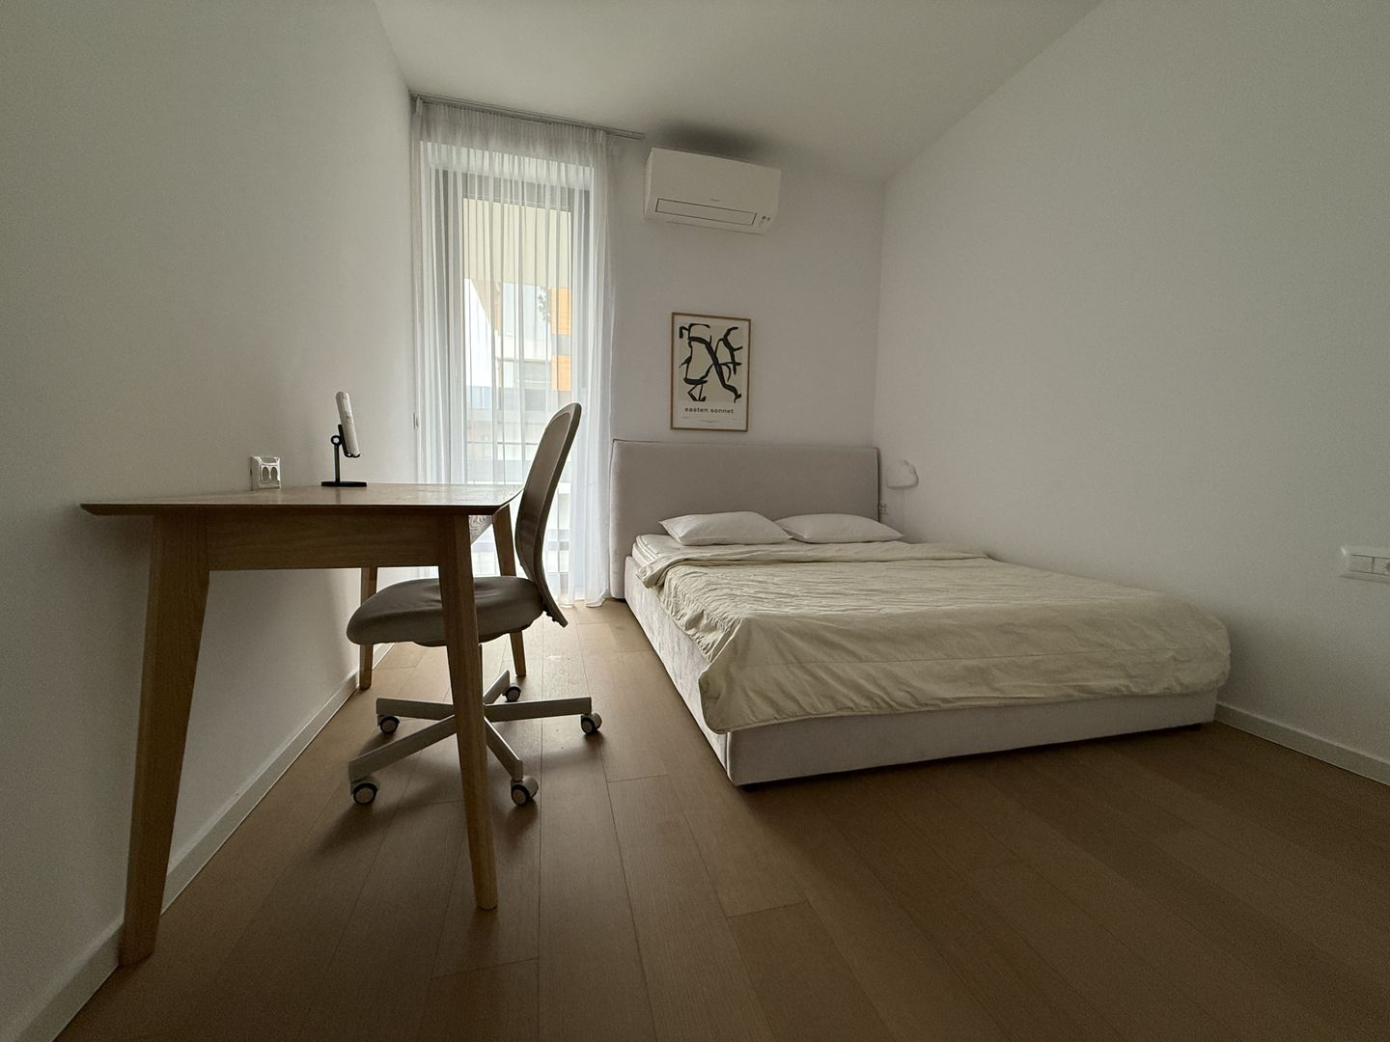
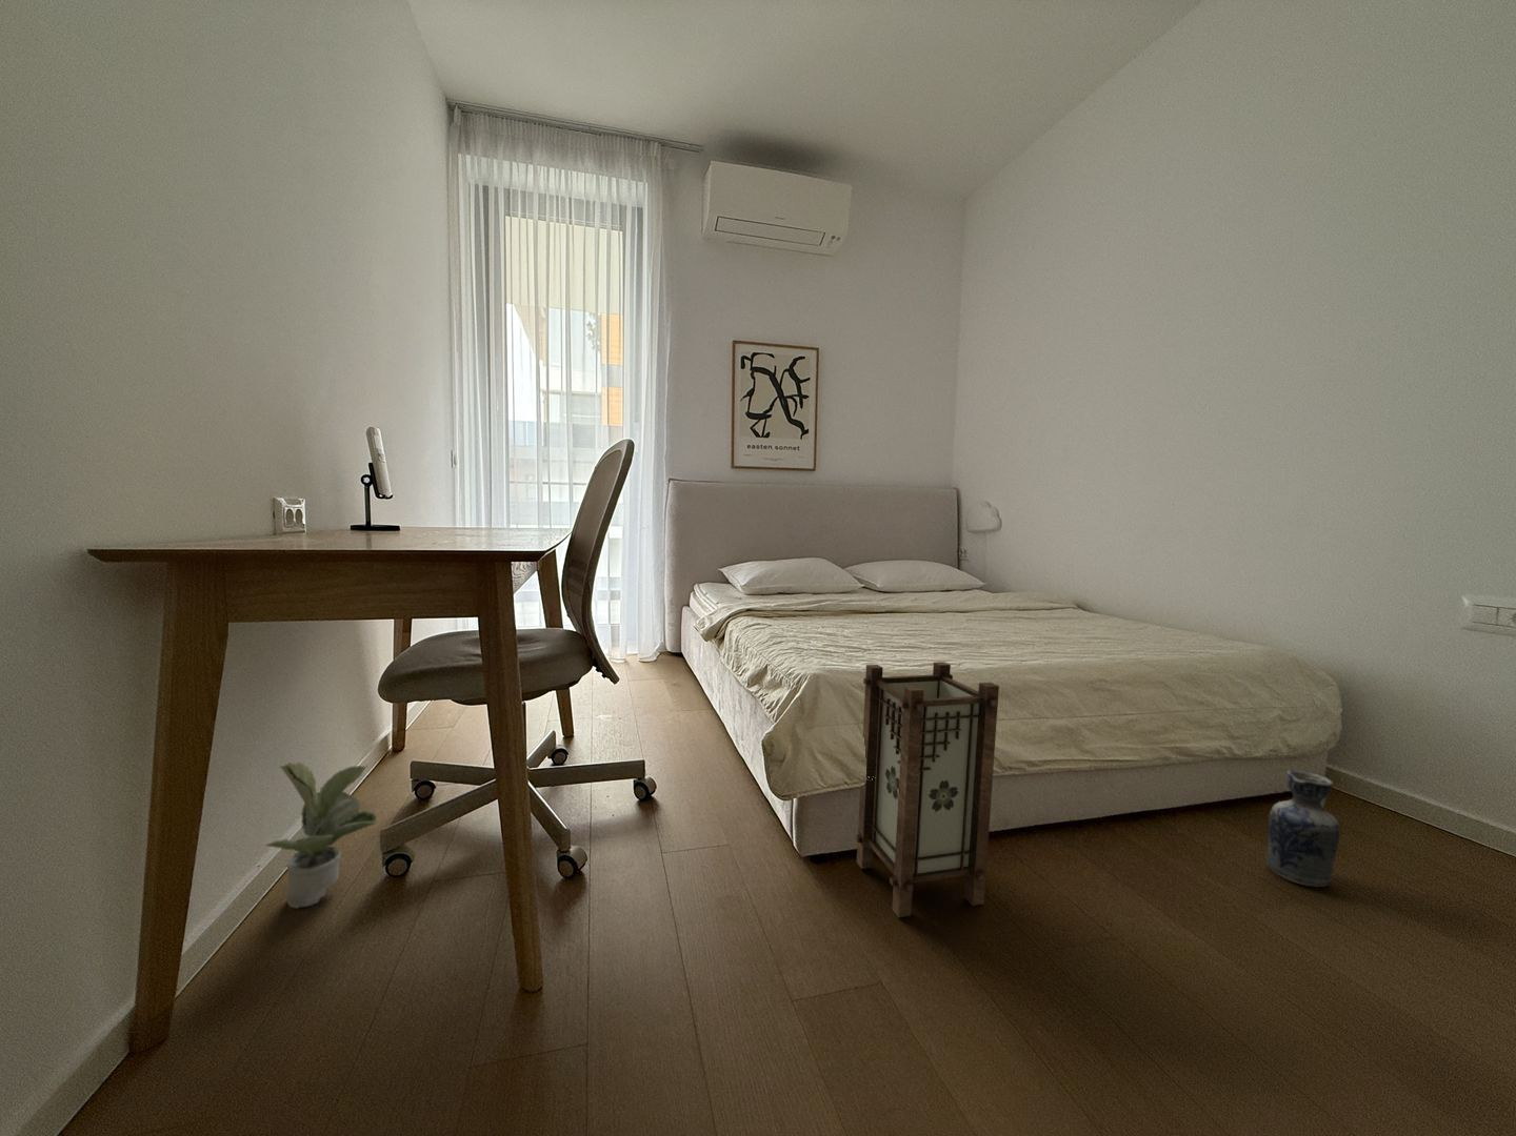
+ lantern [855,661,1000,919]
+ ceramic jug [1265,767,1342,888]
+ potted plant [265,761,378,909]
